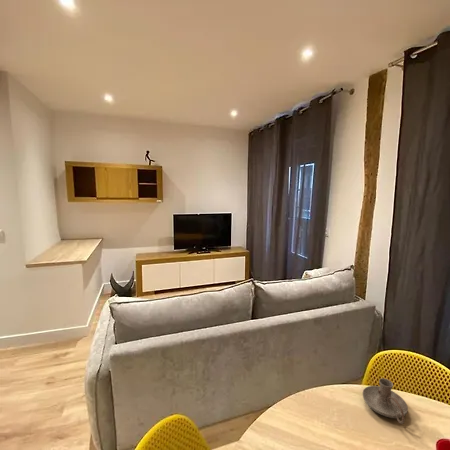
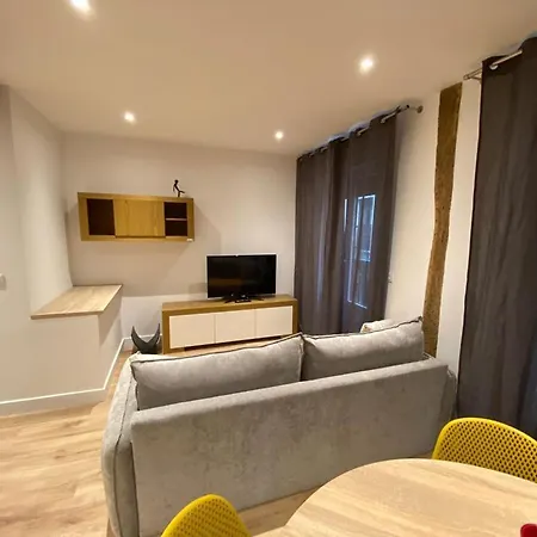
- candle holder [362,377,409,425]
